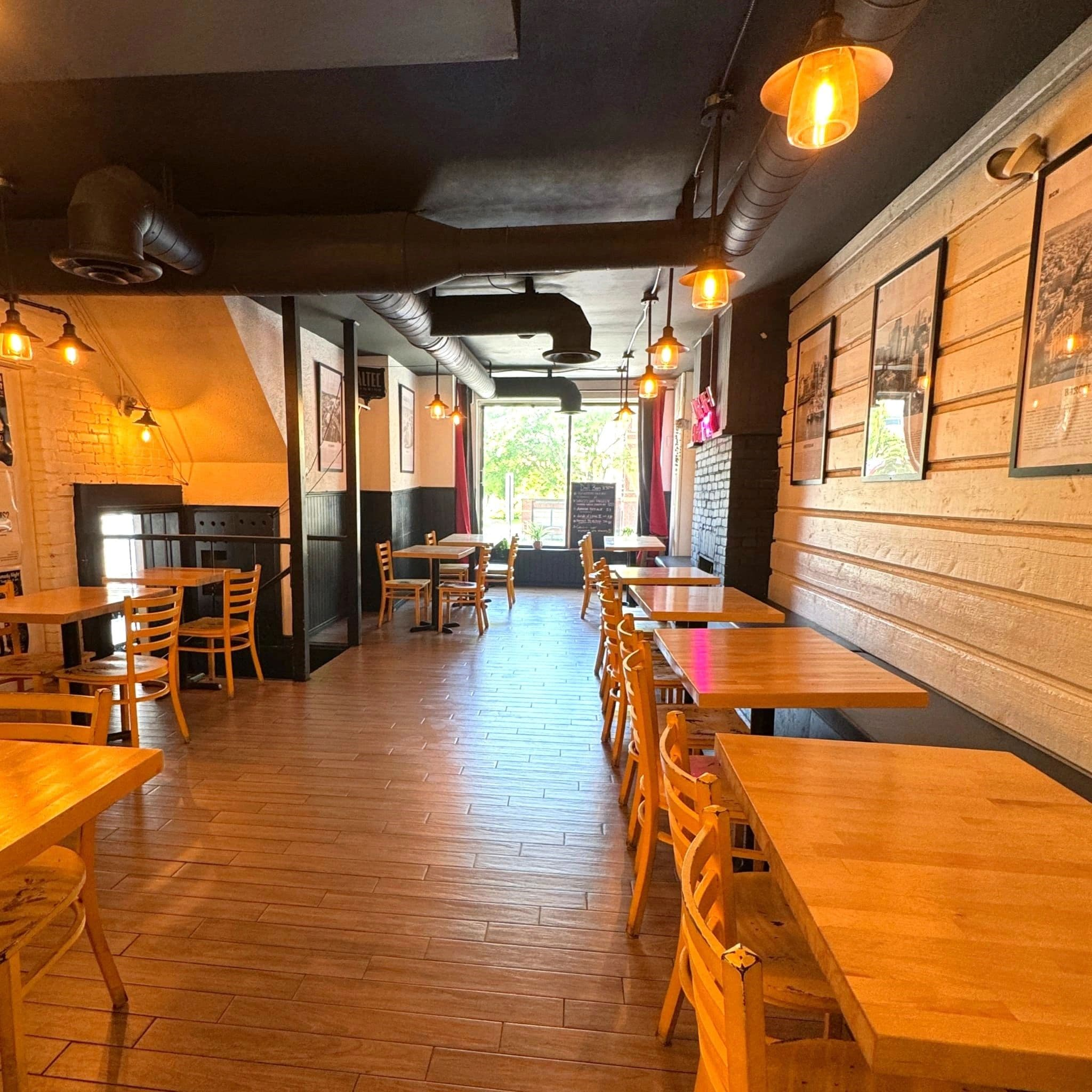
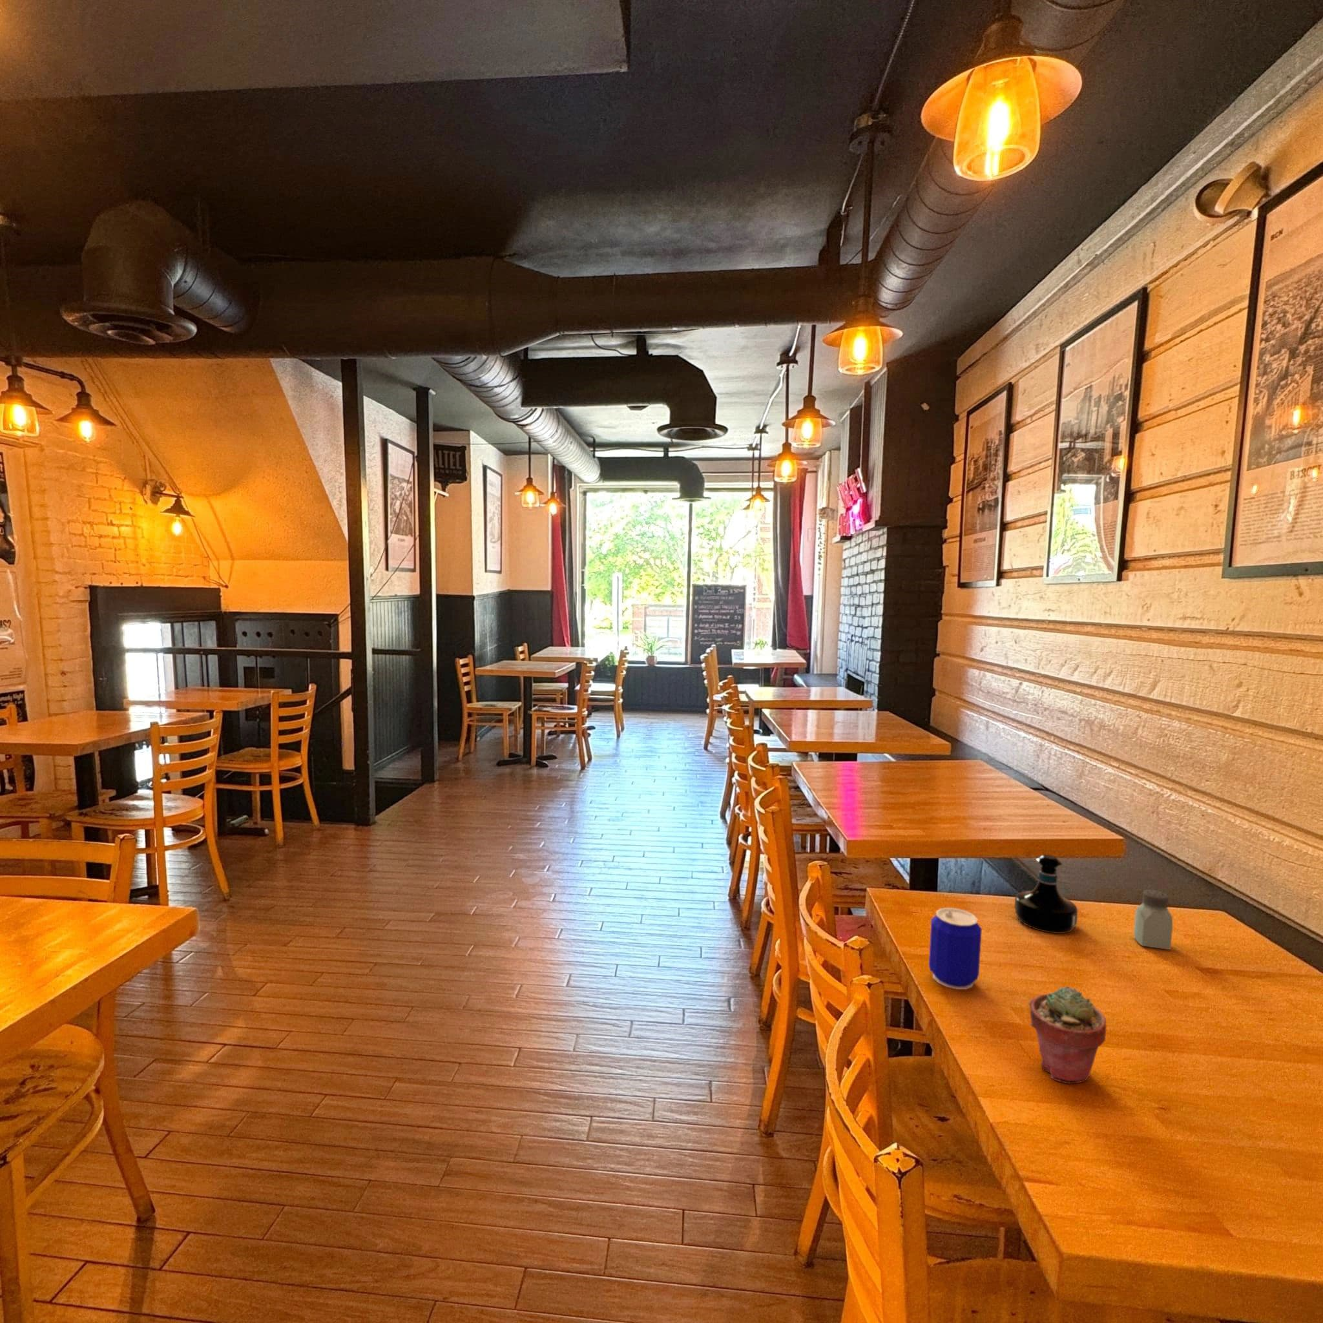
+ beer can [928,907,983,990]
+ tequila bottle [1014,853,1078,934]
+ saltshaker [1133,889,1173,950]
+ potted succulent [1029,986,1107,1084]
